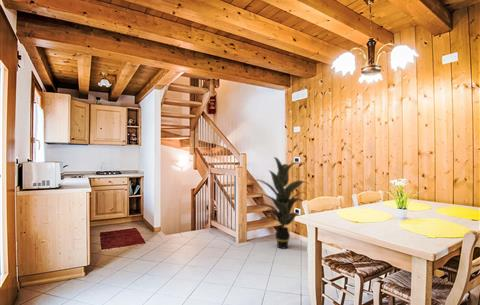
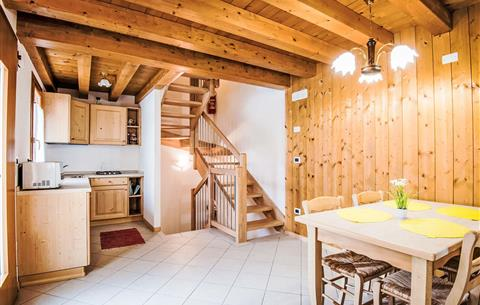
- indoor plant [252,156,311,250]
